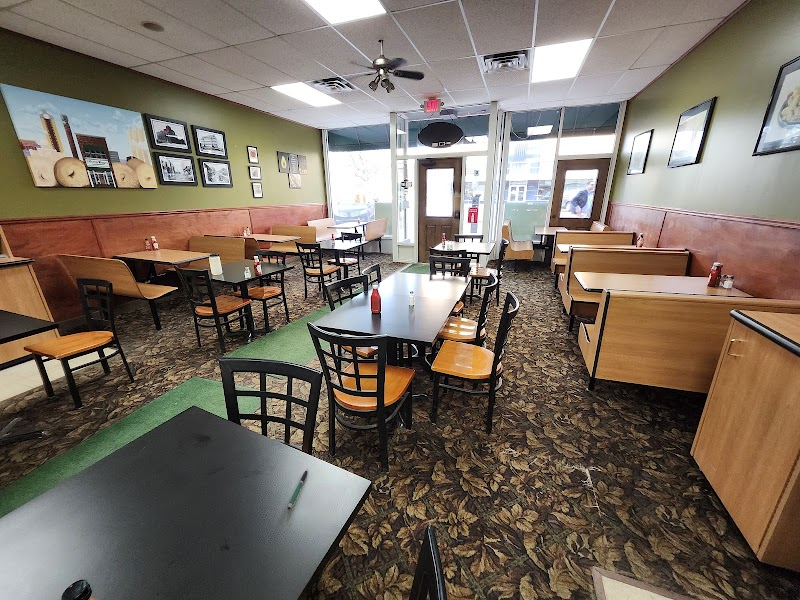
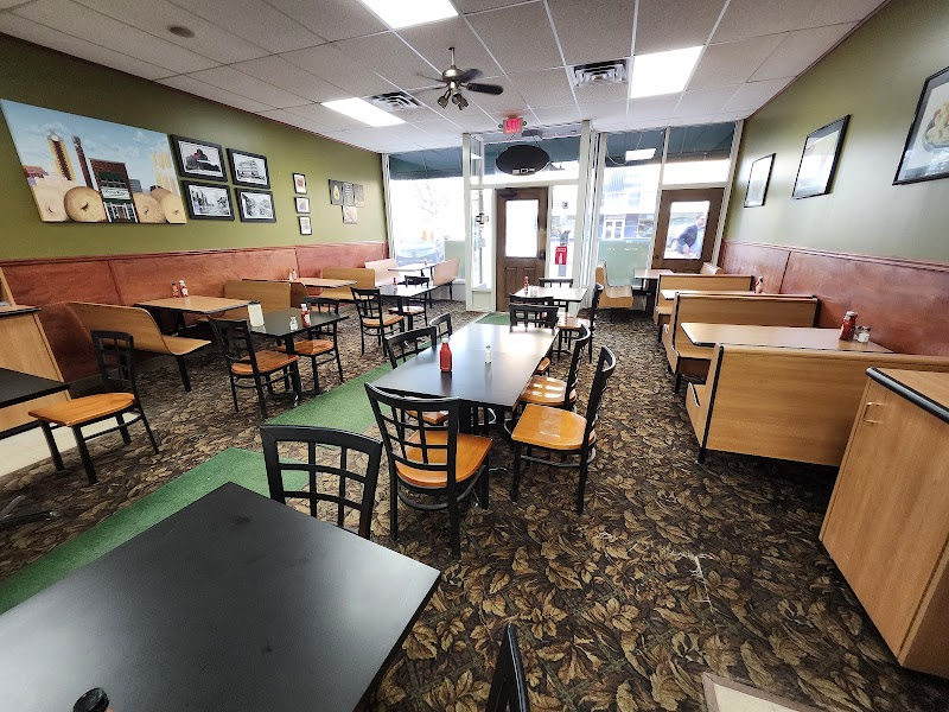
- pen [287,467,309,511]
